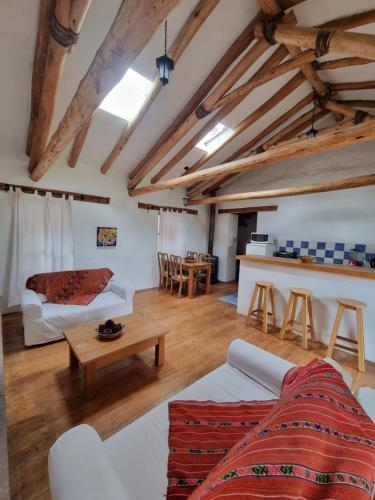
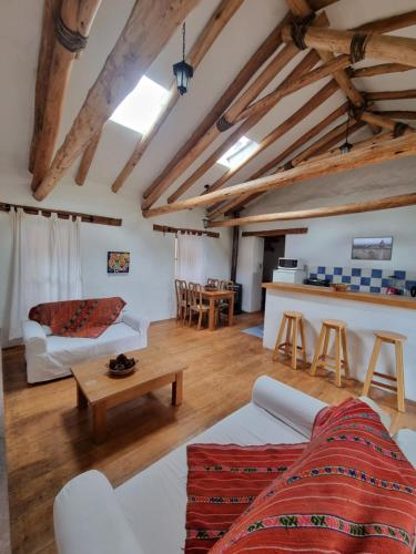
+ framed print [349,235,394,261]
